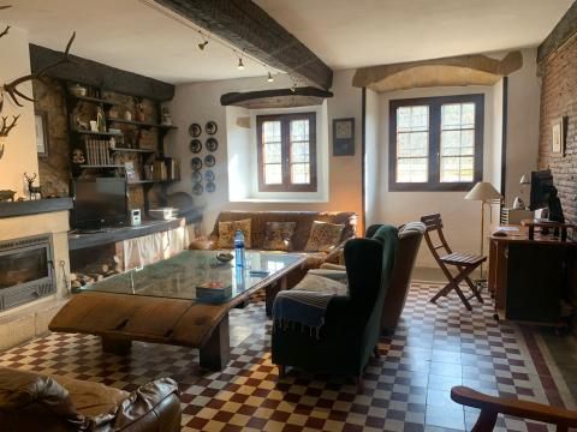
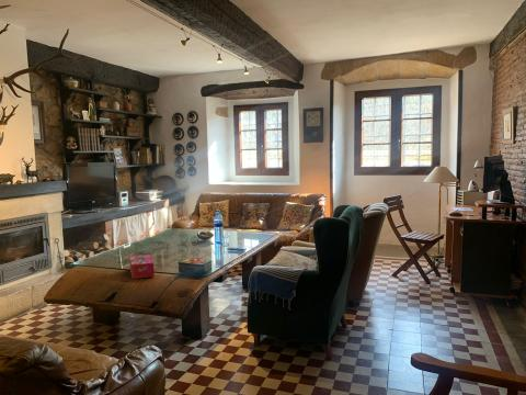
+ tissue box [128,253,156,280]
